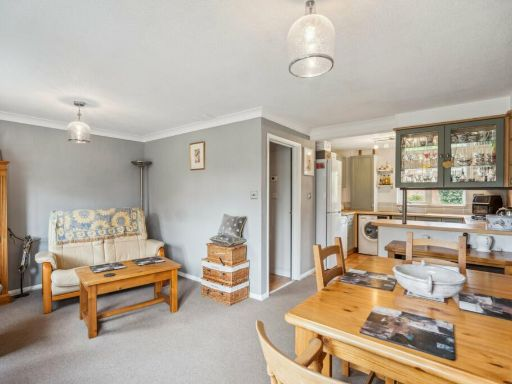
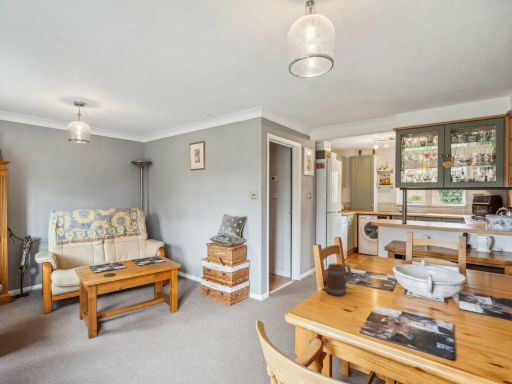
+ mug [325,263,352,297]
